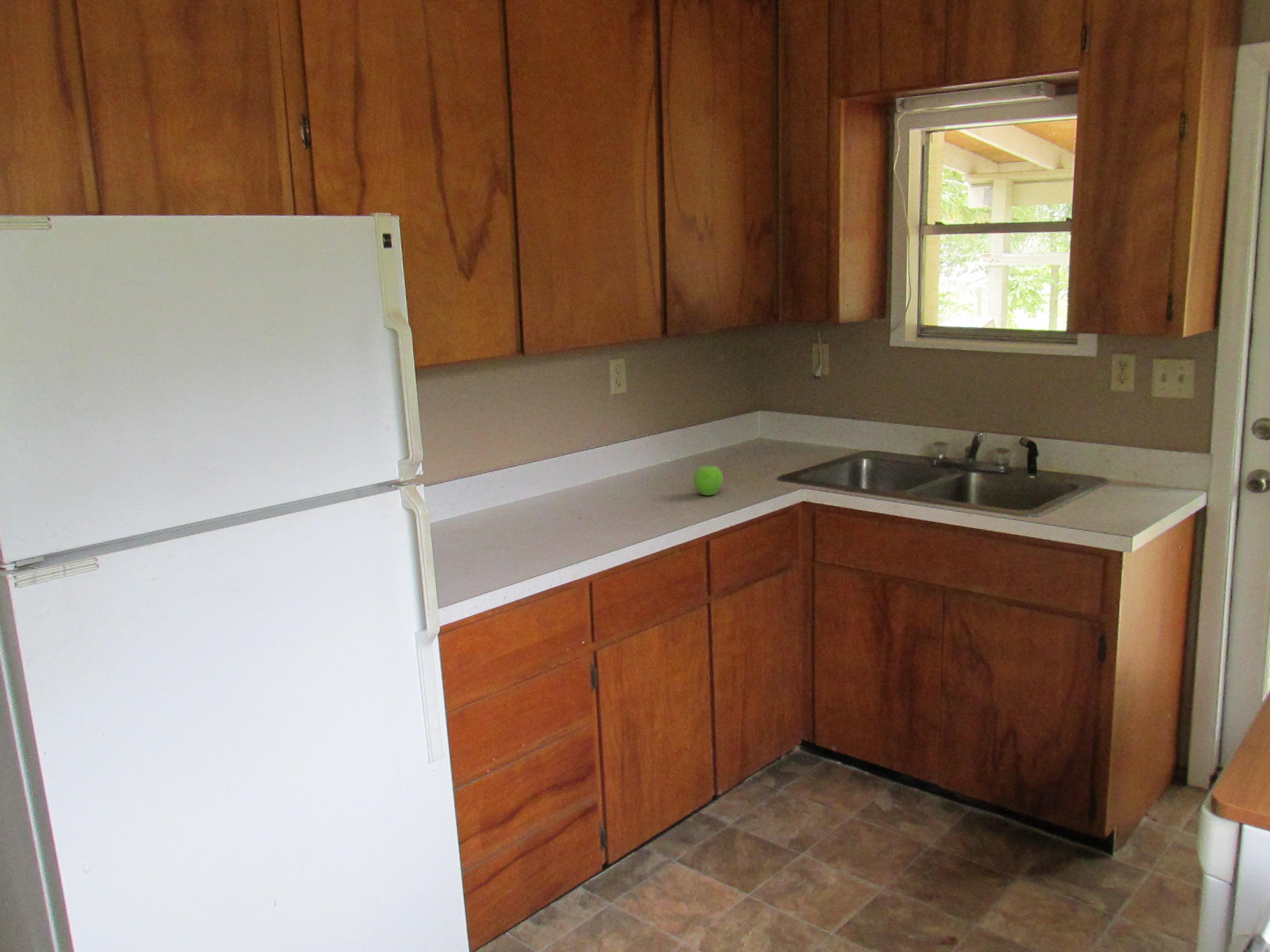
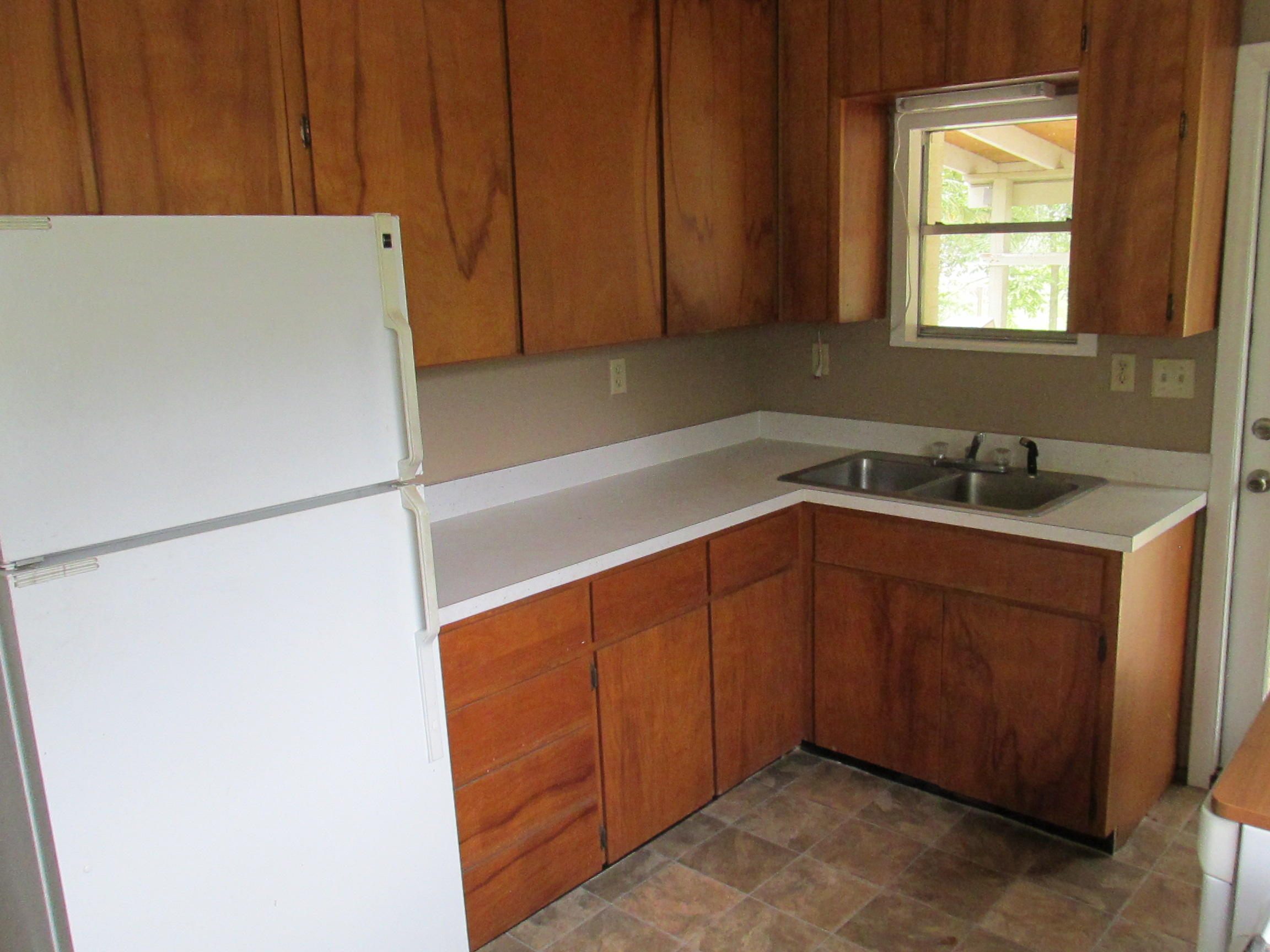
- fruit [693,465,724,496]
